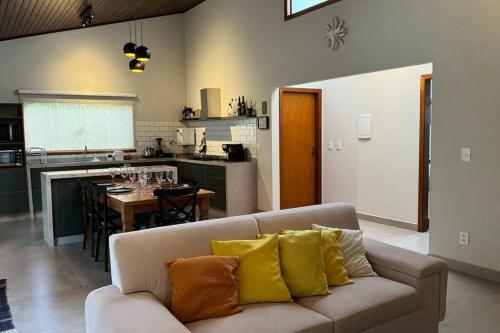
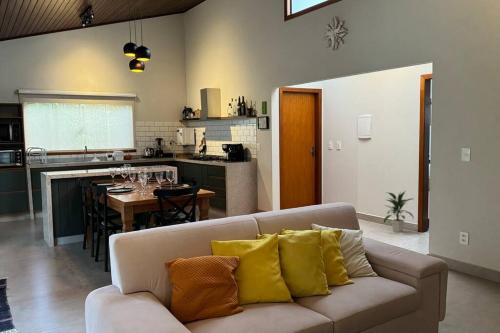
+ indoor plant [383,191,415,233]
